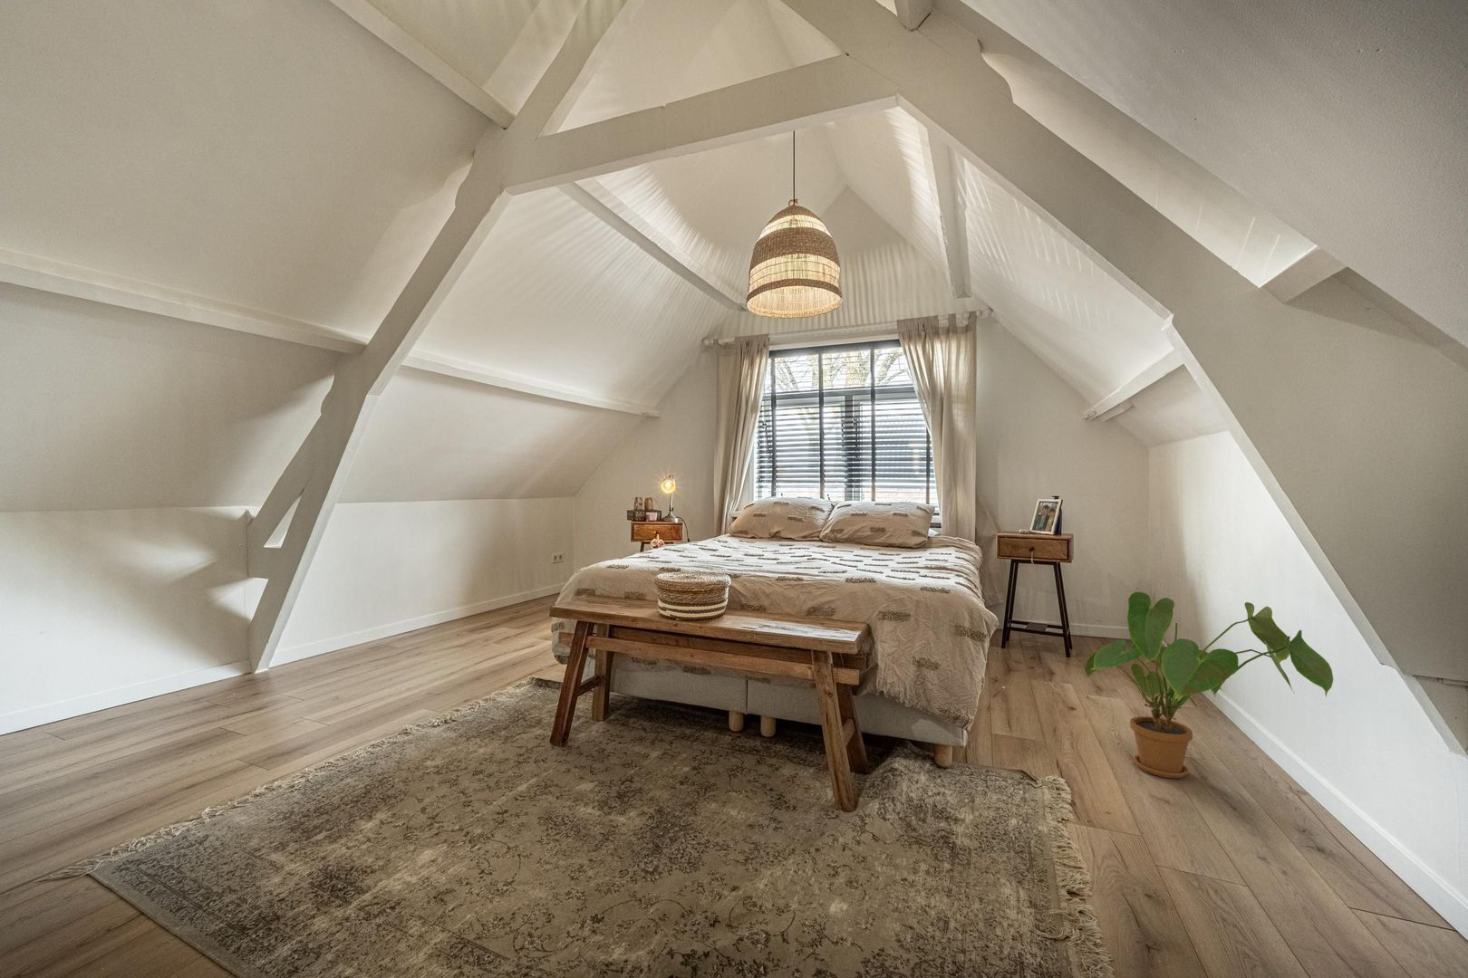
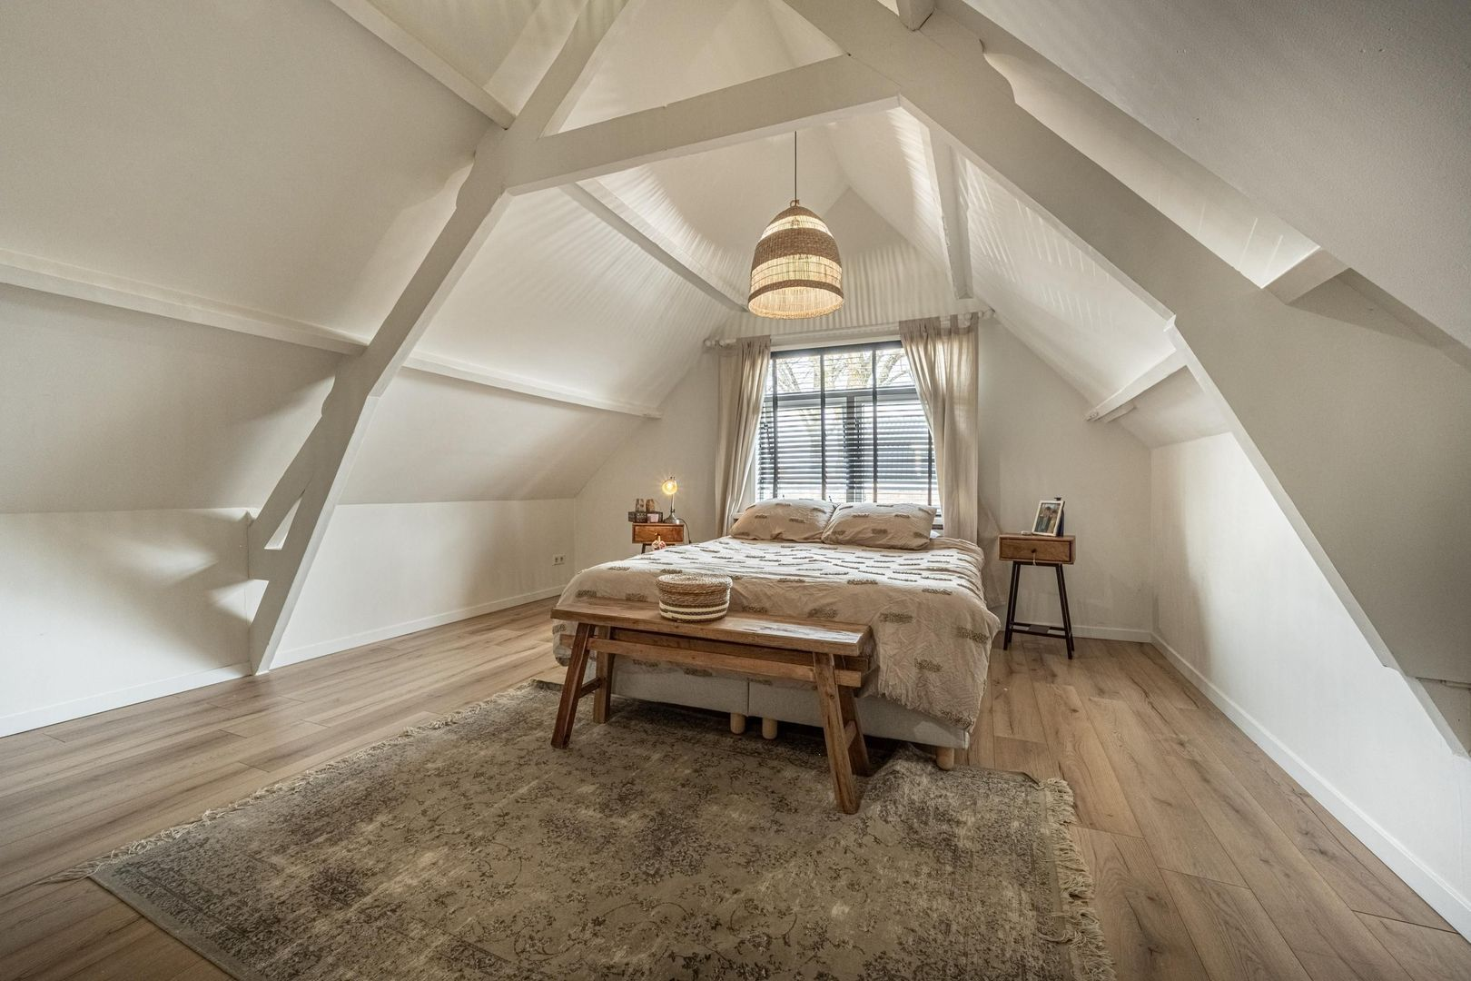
- house plant [1084,592,1335,778]
